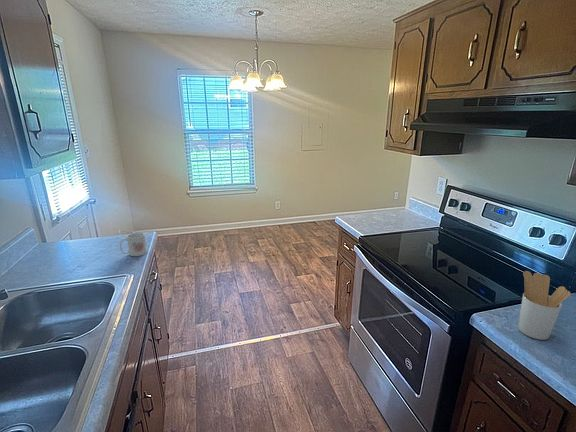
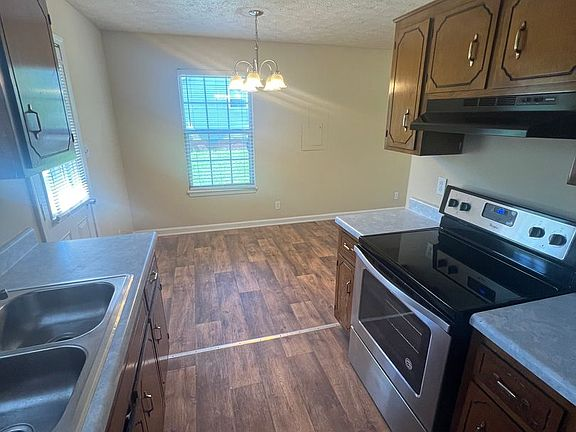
- mug [119,232,148,257]
- utensil holder [517,270,572,341]
